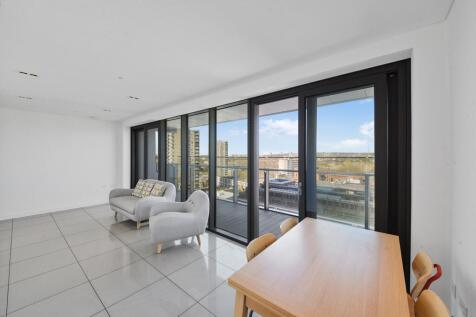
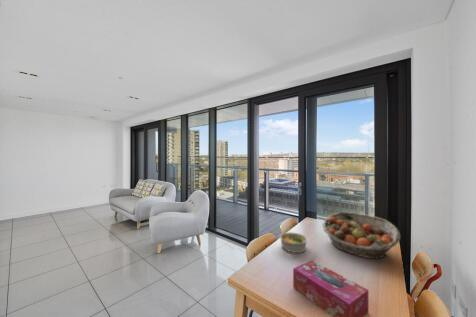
+ bowl [279,231,308,254]
+ tissue box [292,259,369,317]
+ fruit basket [321,211,401,260]
